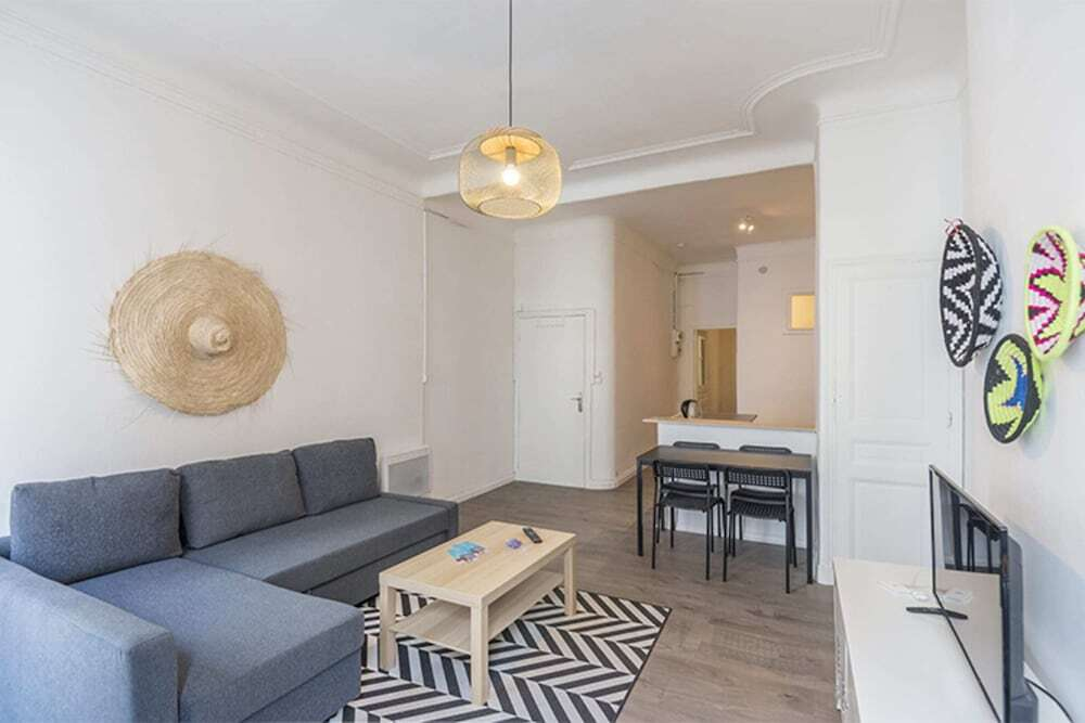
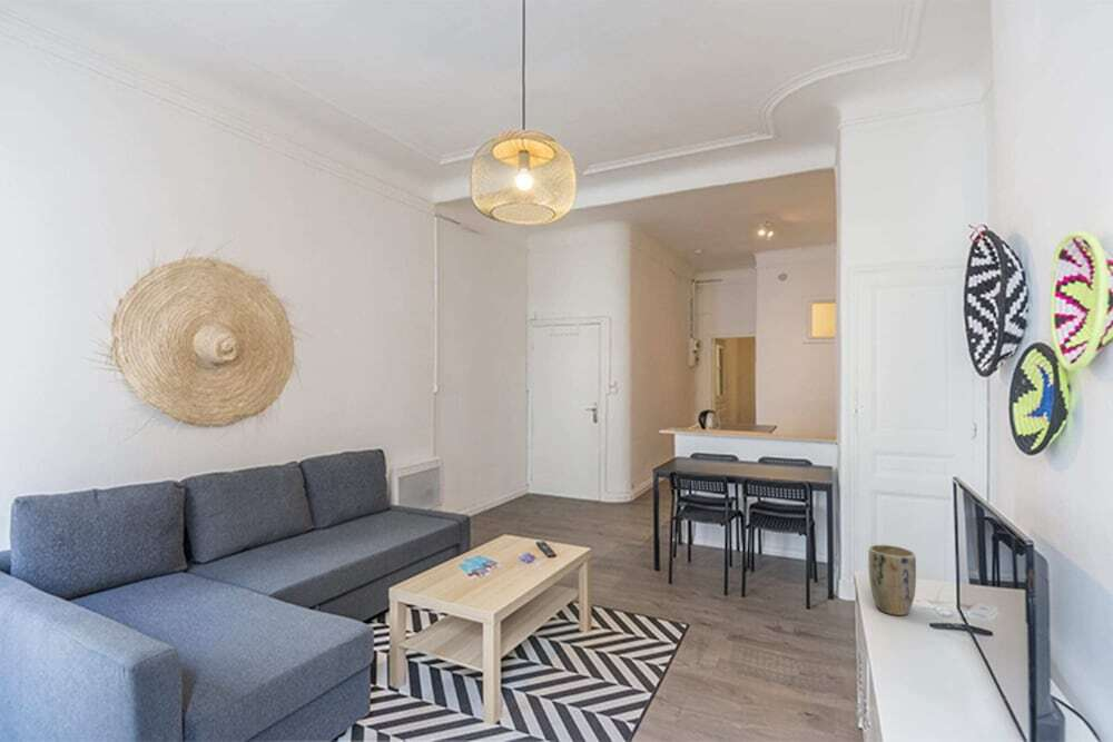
+ plant pot [867,544,917,616]
